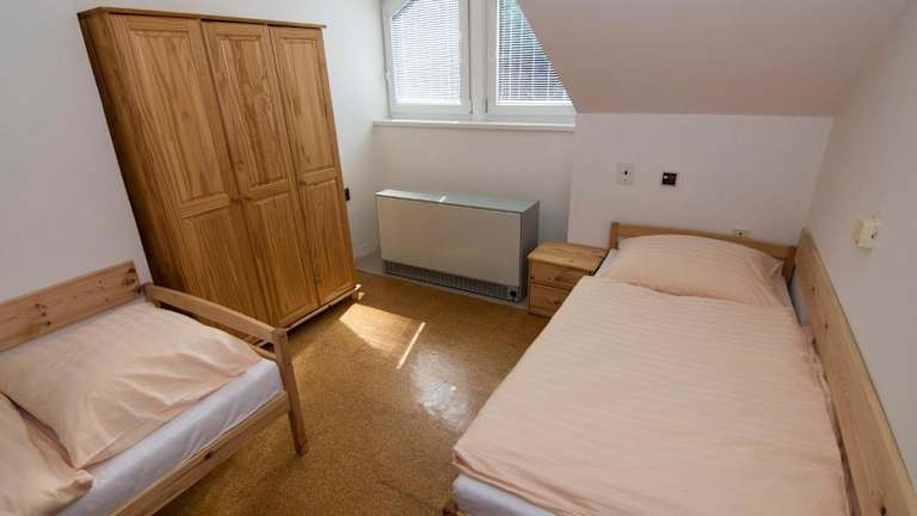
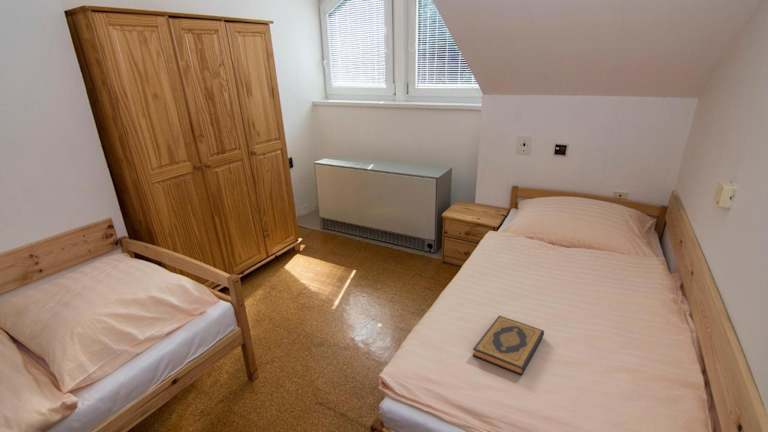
+ hardback book [472,315,545,376]
